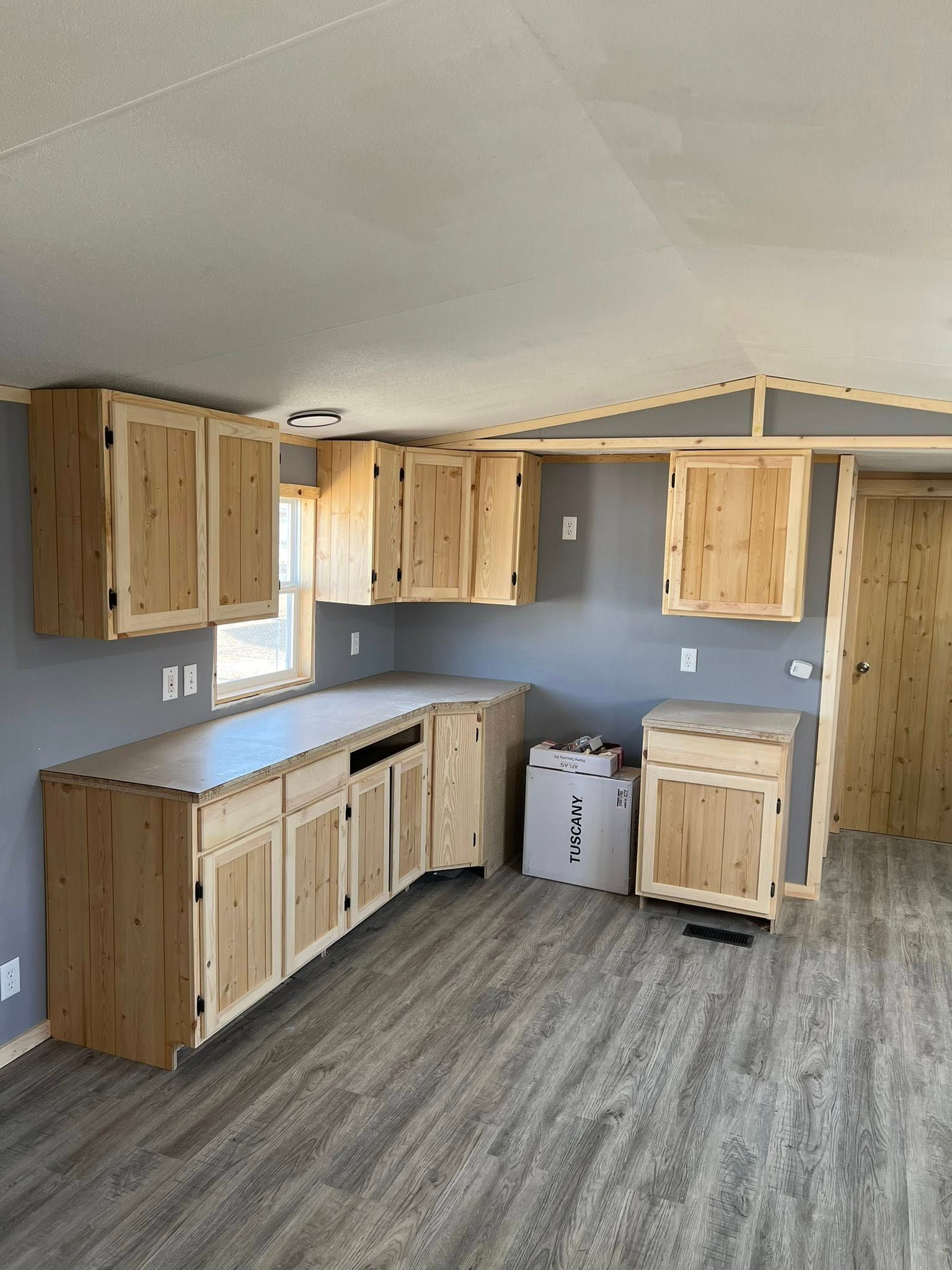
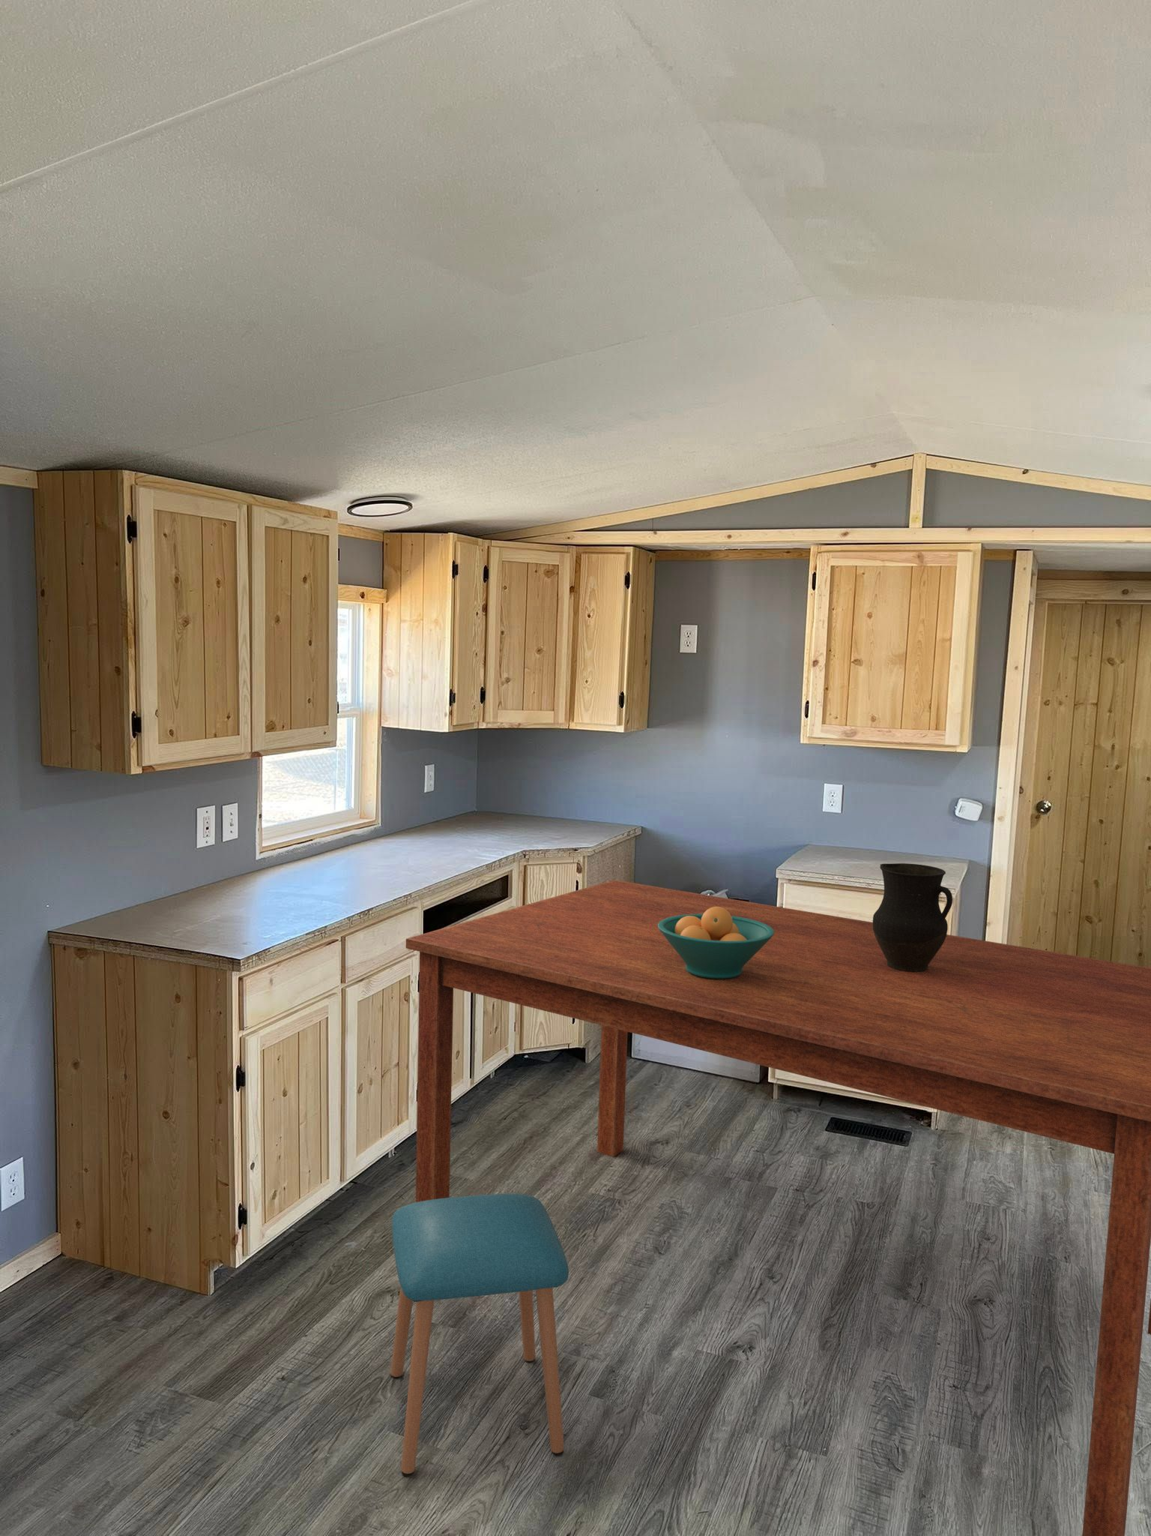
+ stool [389,1193,569,1477]
+ dining table [405,879,1151,1536]
+ pitcher [872,862,953,972]
+ fruit bowl [658,907,774,978]
